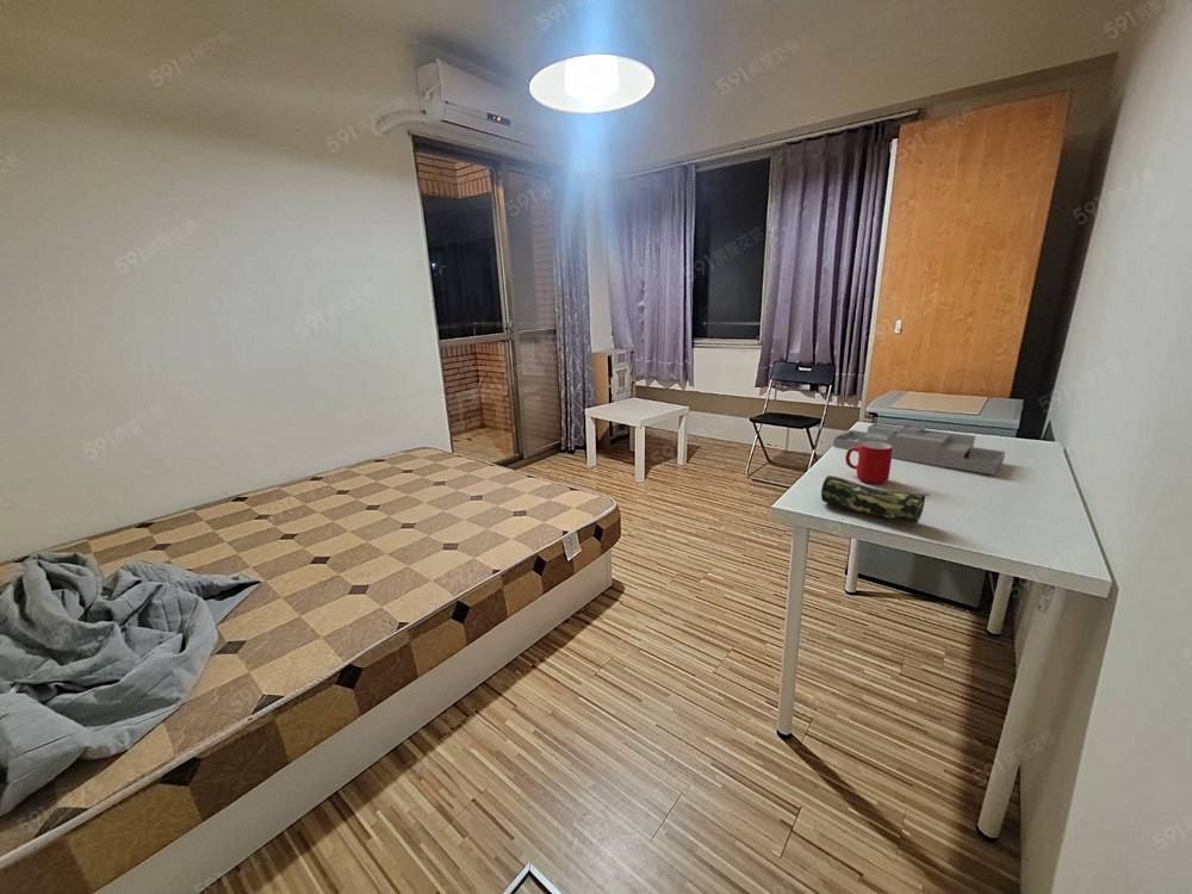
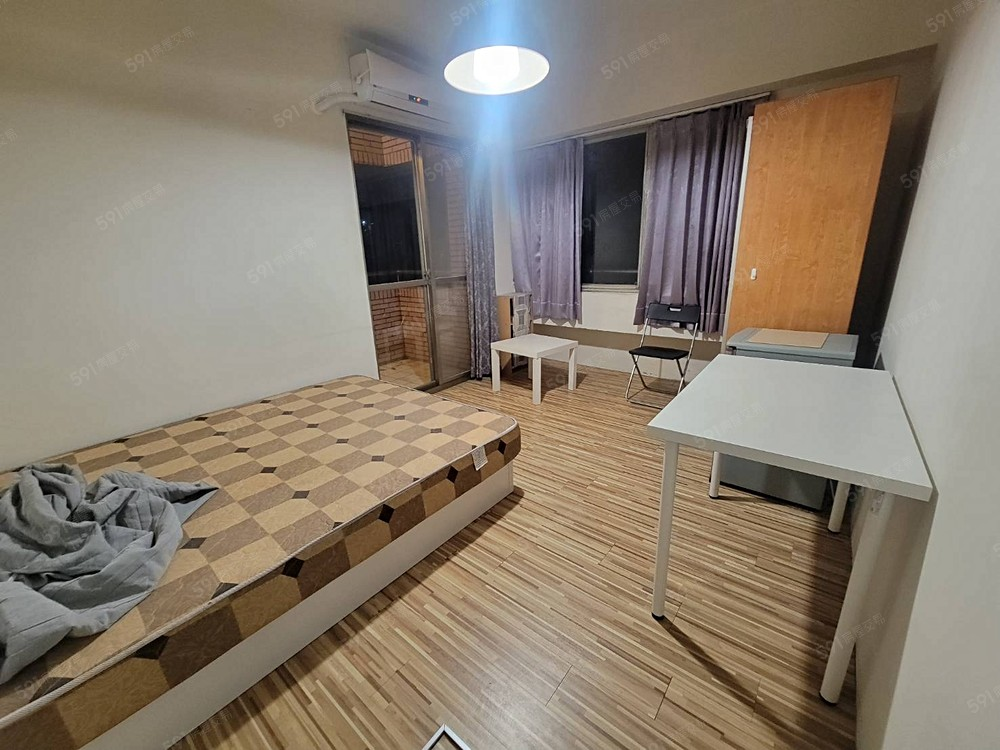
- pencil case [820,474,931,524]
- cup [844,442,893,484]
- desk organizer [832,422,1006,476]
